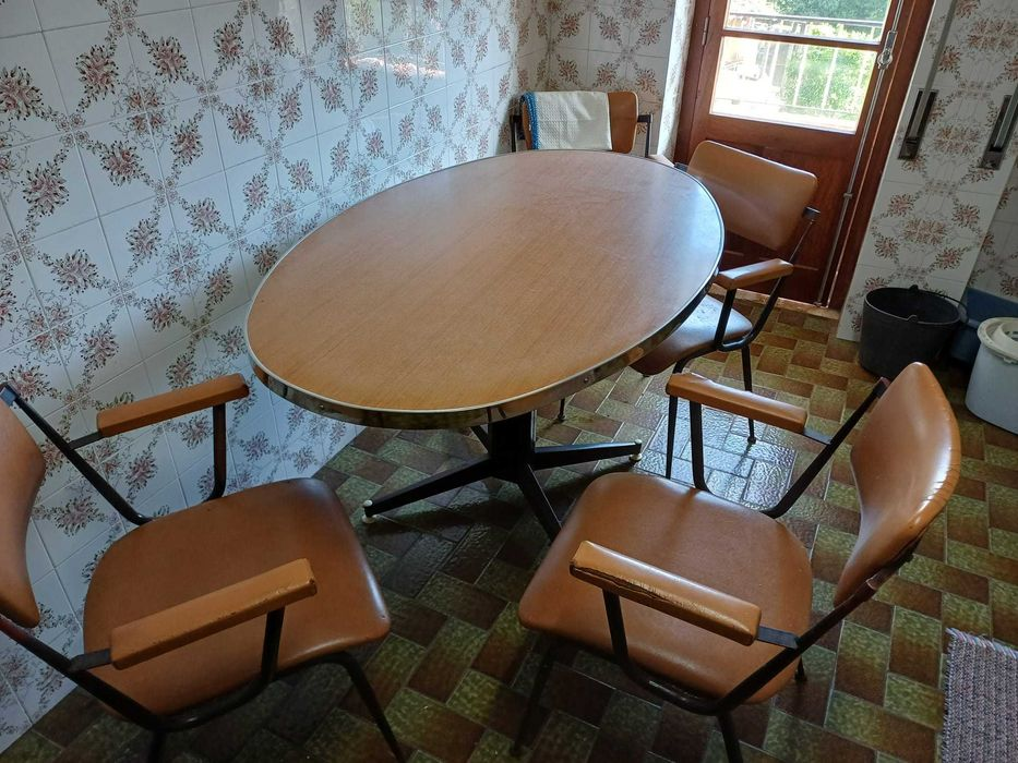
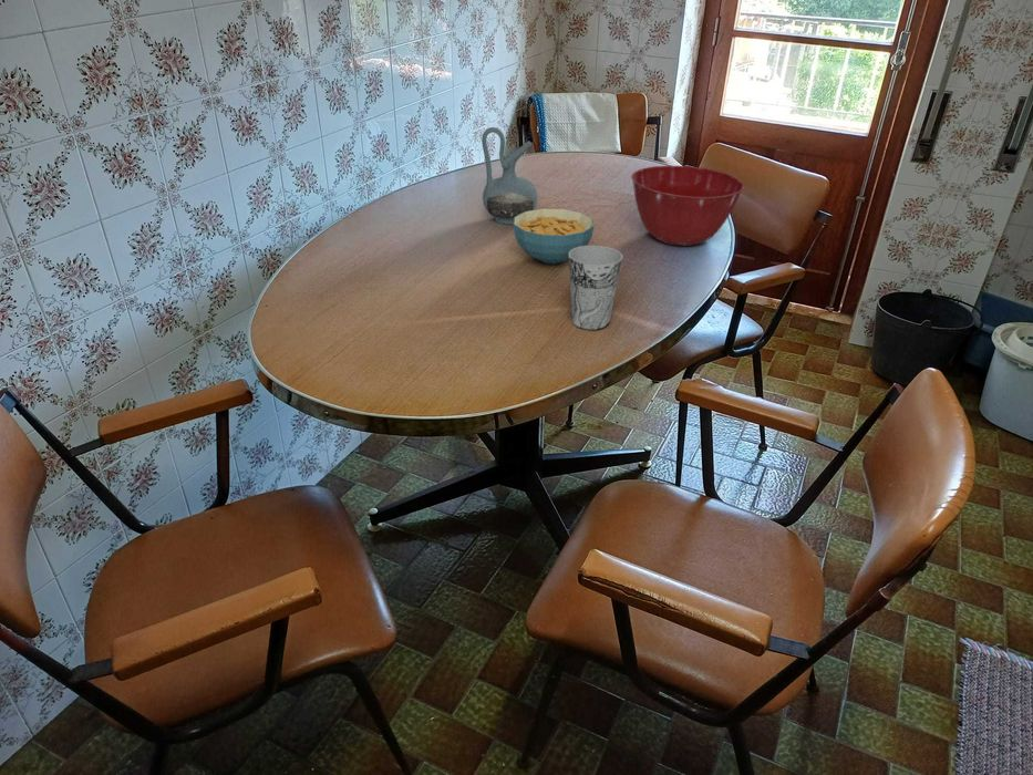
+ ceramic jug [481,126,538,226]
+ cup [568,245,623,331]
+ mixing bowl [630,165,745,247]
+ cereal bowl [513,208,595,265]
